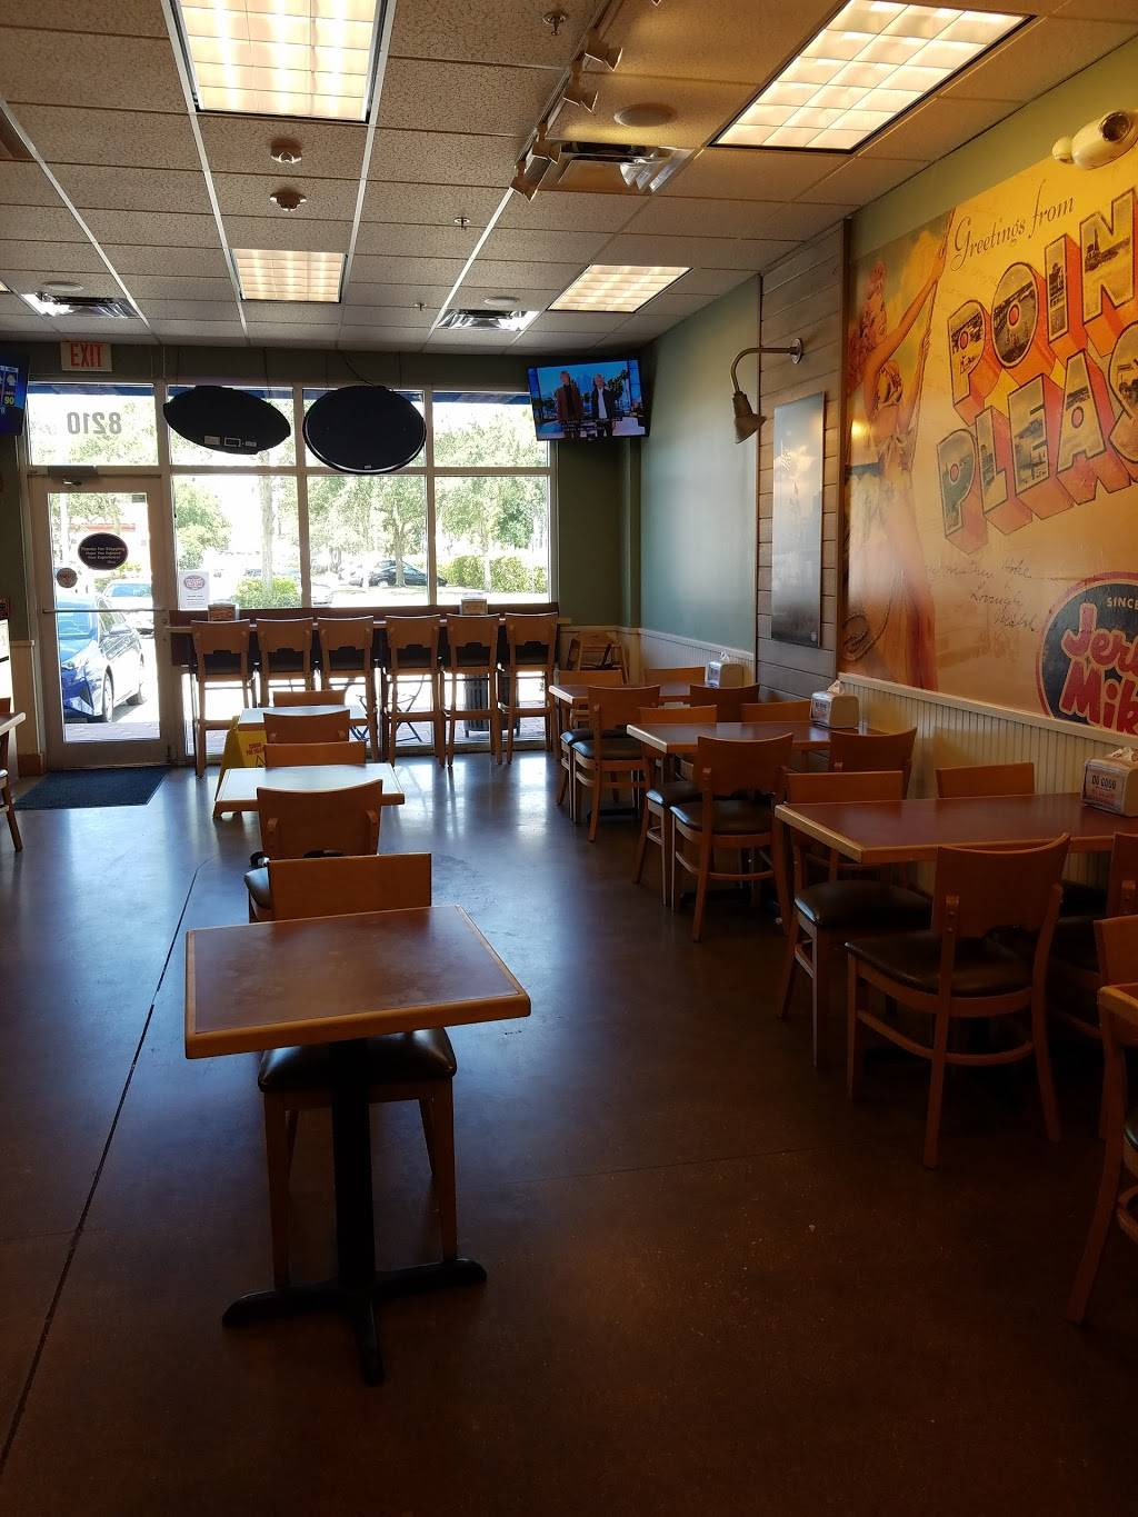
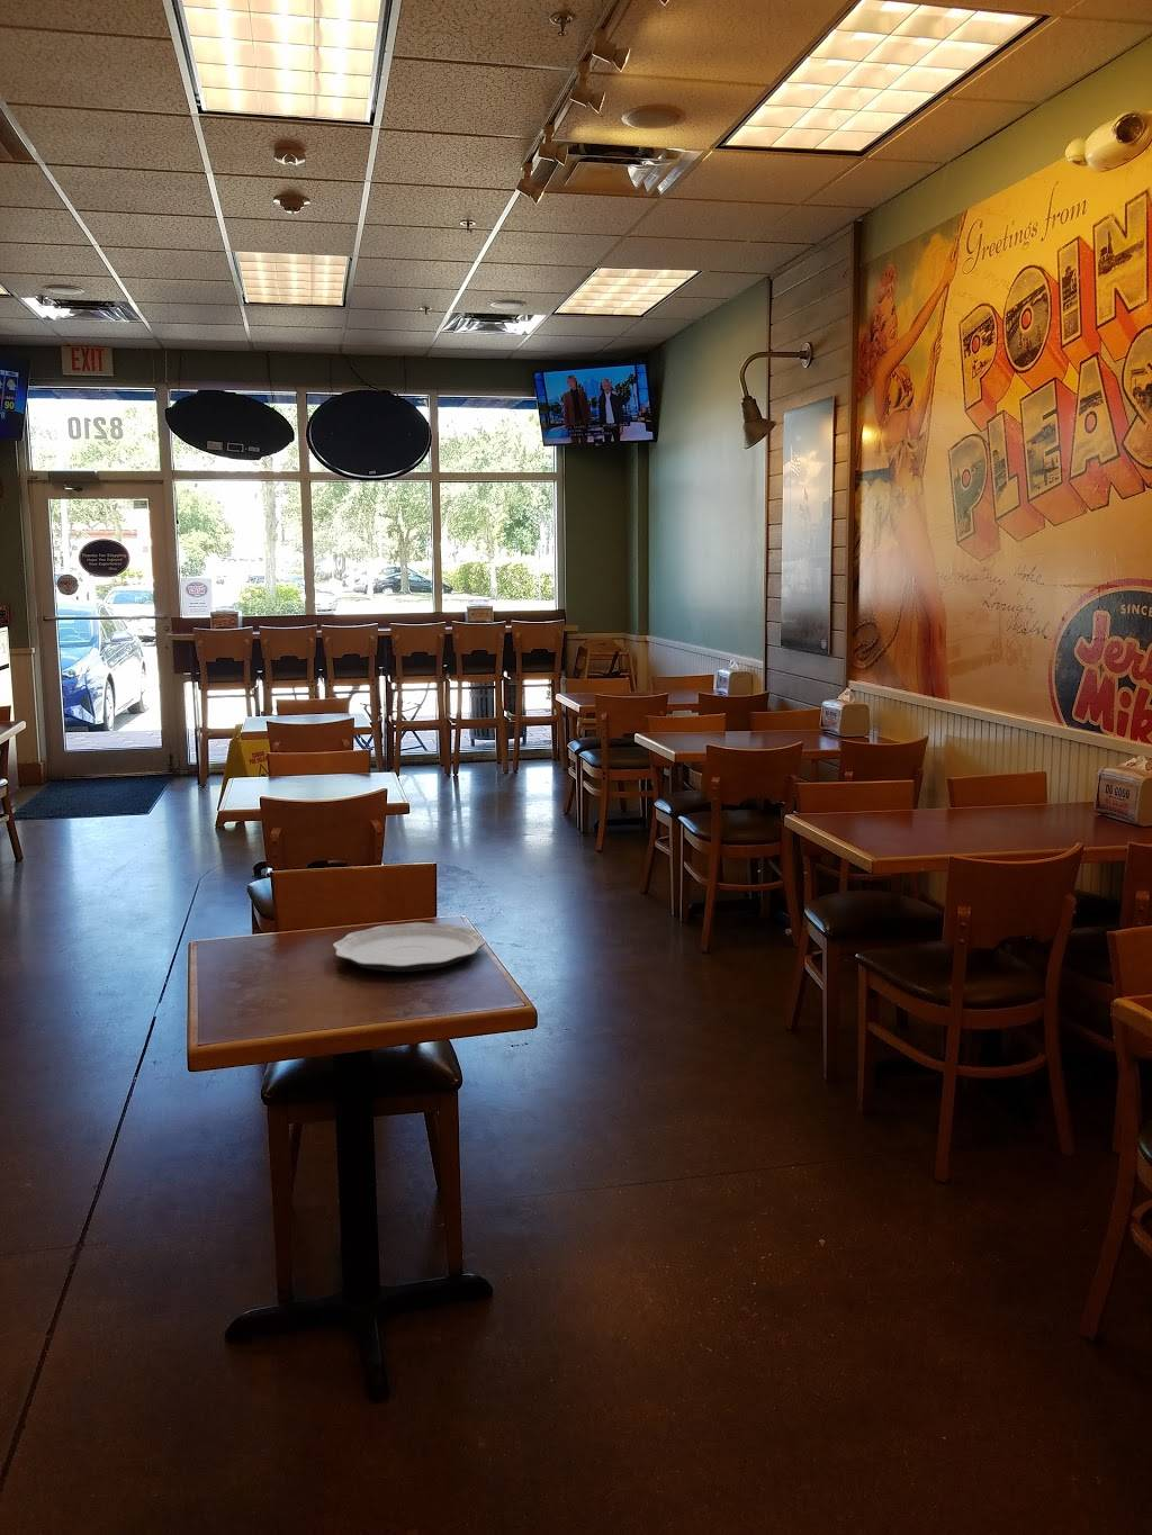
+ plate [332,921,488,973]
